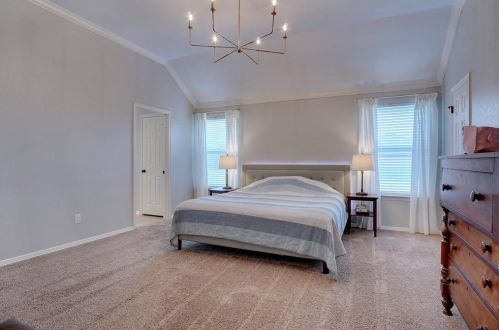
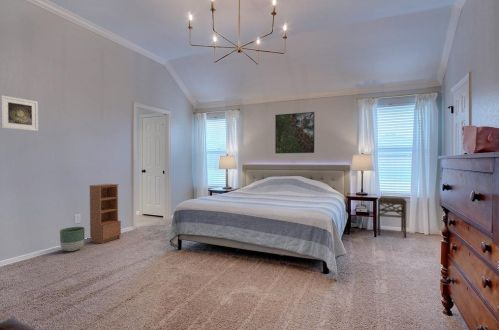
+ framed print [274,111,315,154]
+ side table [376,196,408,238]
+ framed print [0,94,39,132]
+ planter [59,226,86,252]
+ bookcase [89,183,122,244]
